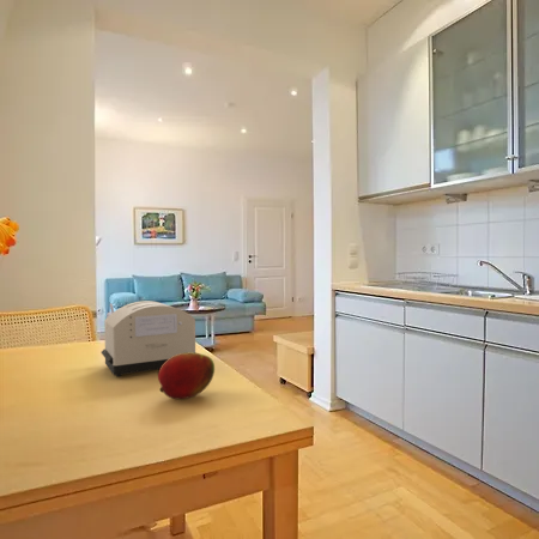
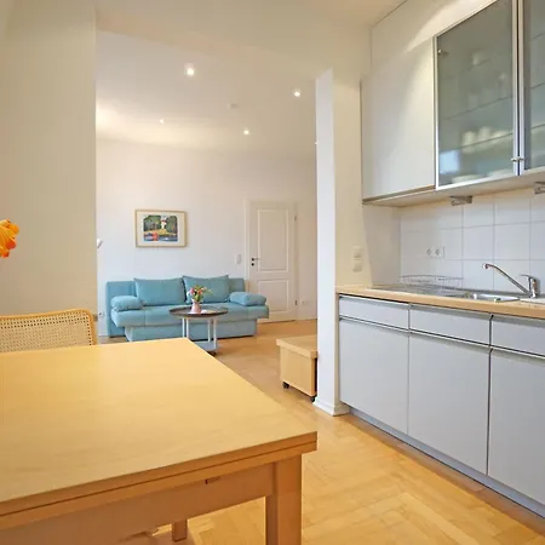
- toaster [99,299,196,378]
- fruit [157,352,216,400]
